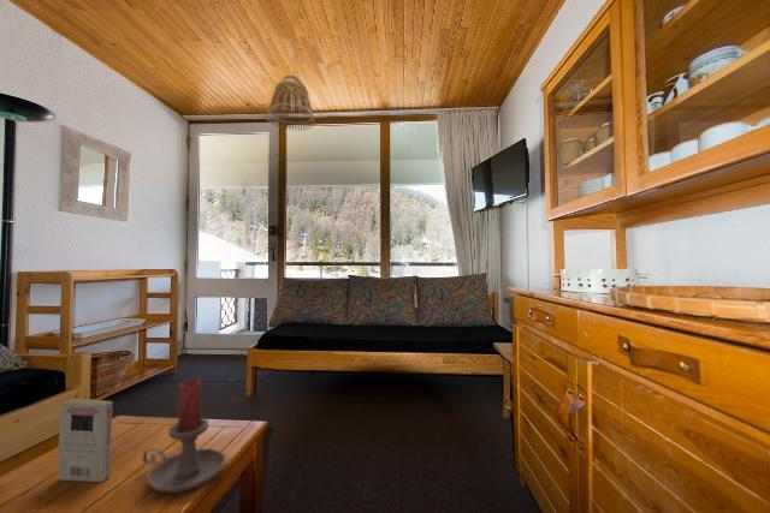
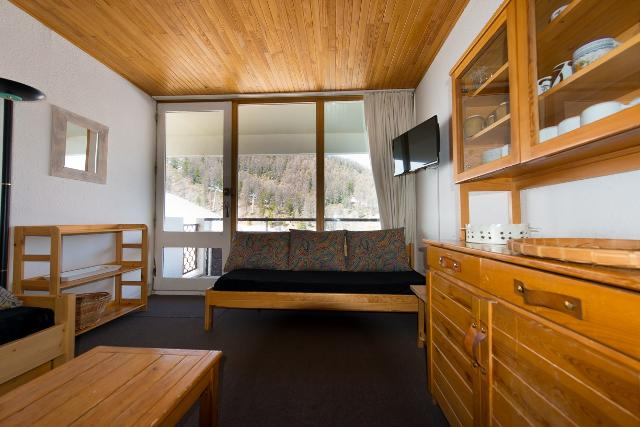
- candle holder [141,376,226,494]
- book [57,396,114,483]
- lamp shade [266,74,316,132]
